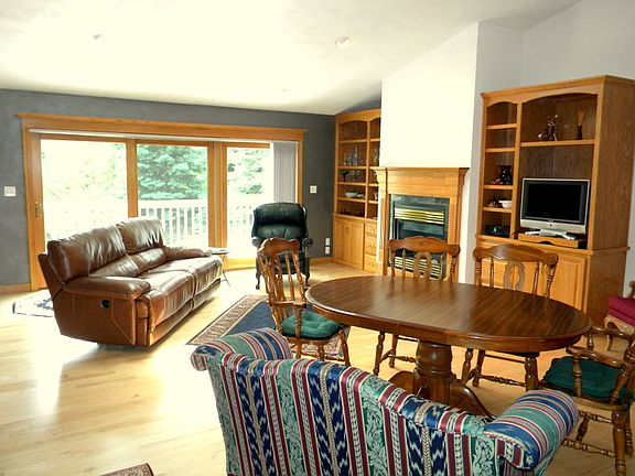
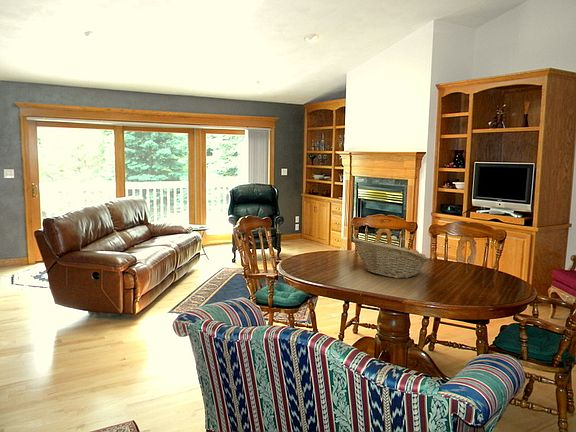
+ fruit basket [351,237,430,279]
